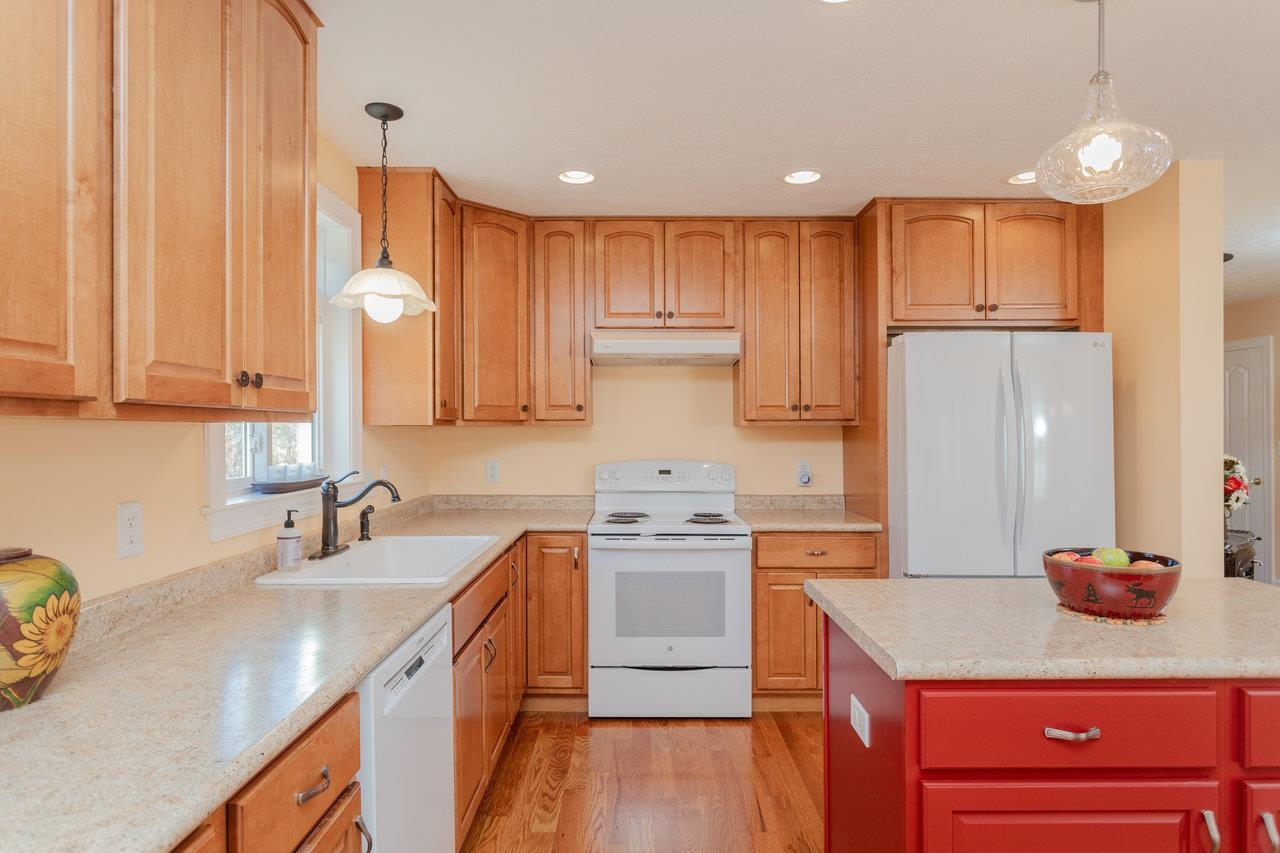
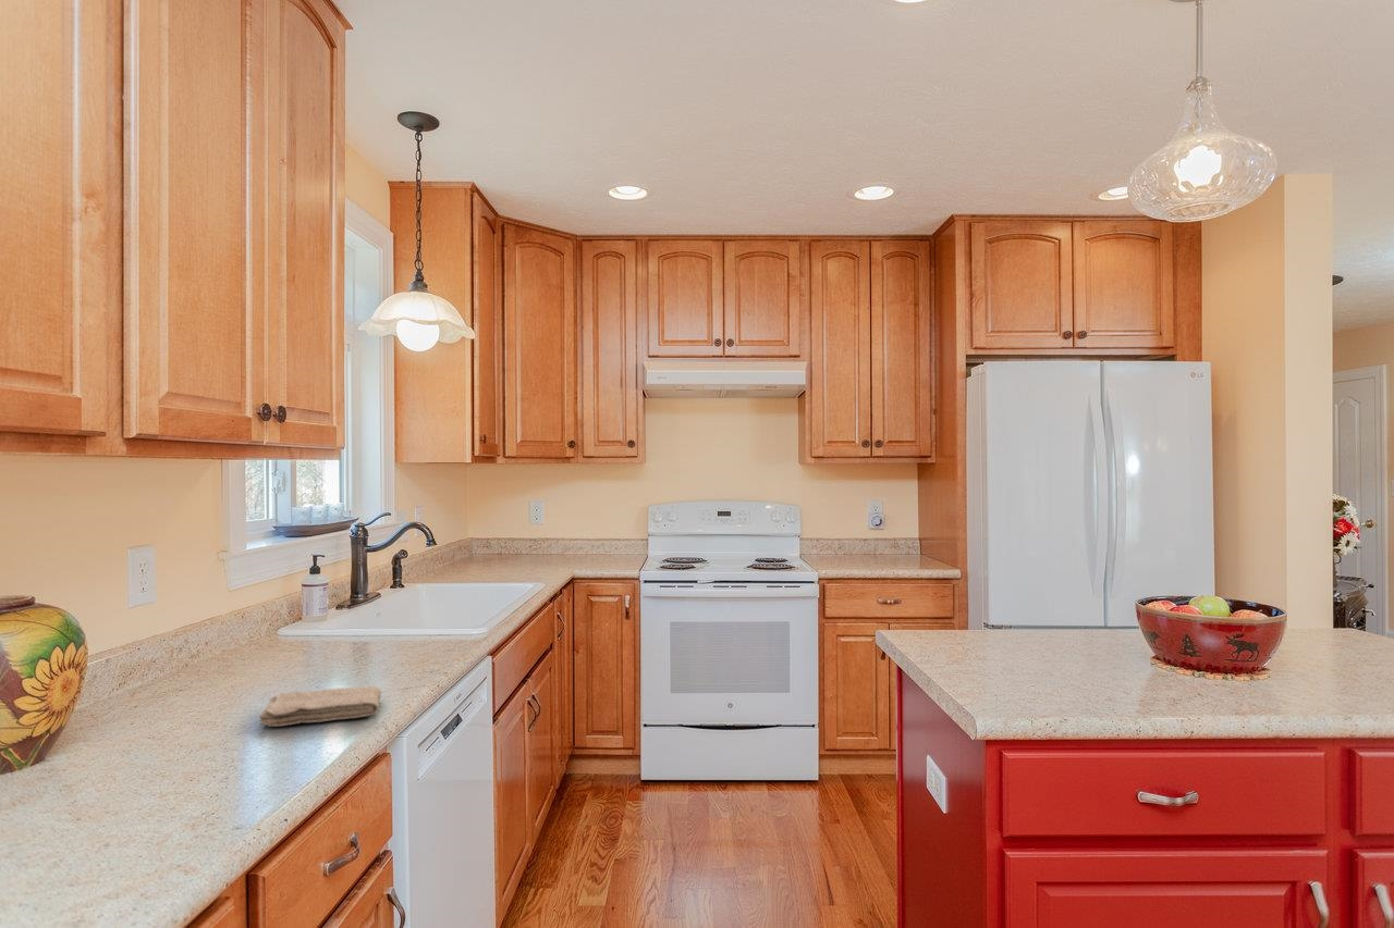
+ washcloth [258,685,382,728]
